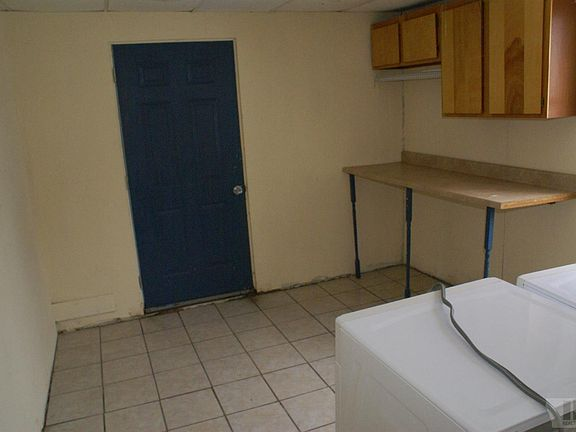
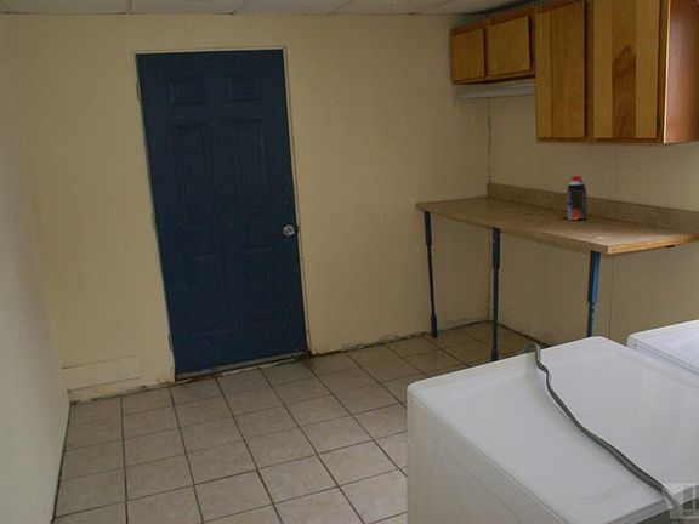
+ bottle [566,175,589,221]
